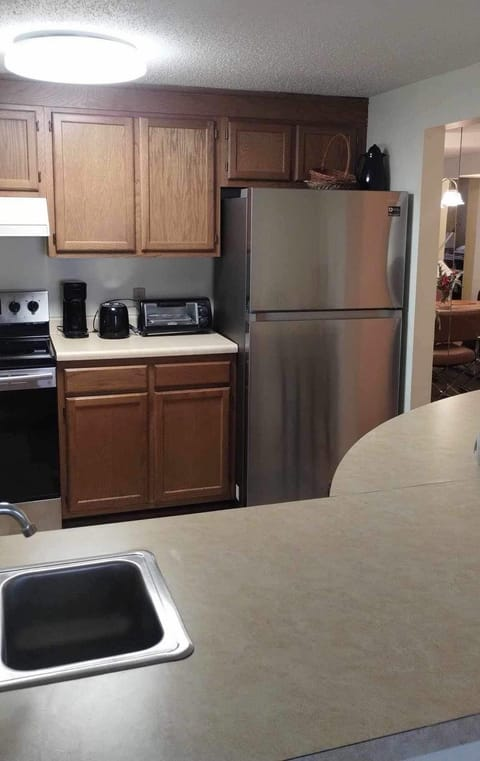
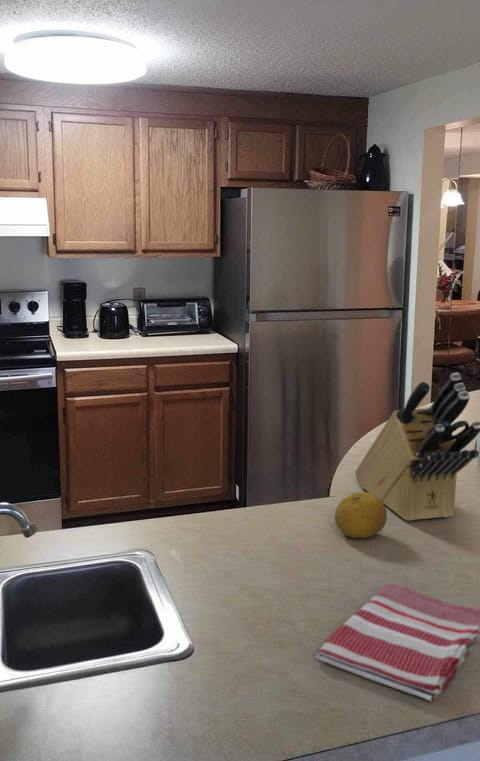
+ fruit [334,491,388,539]
+ dish towel [314,583,480,703]
+ knife block [354,371,480,522]
